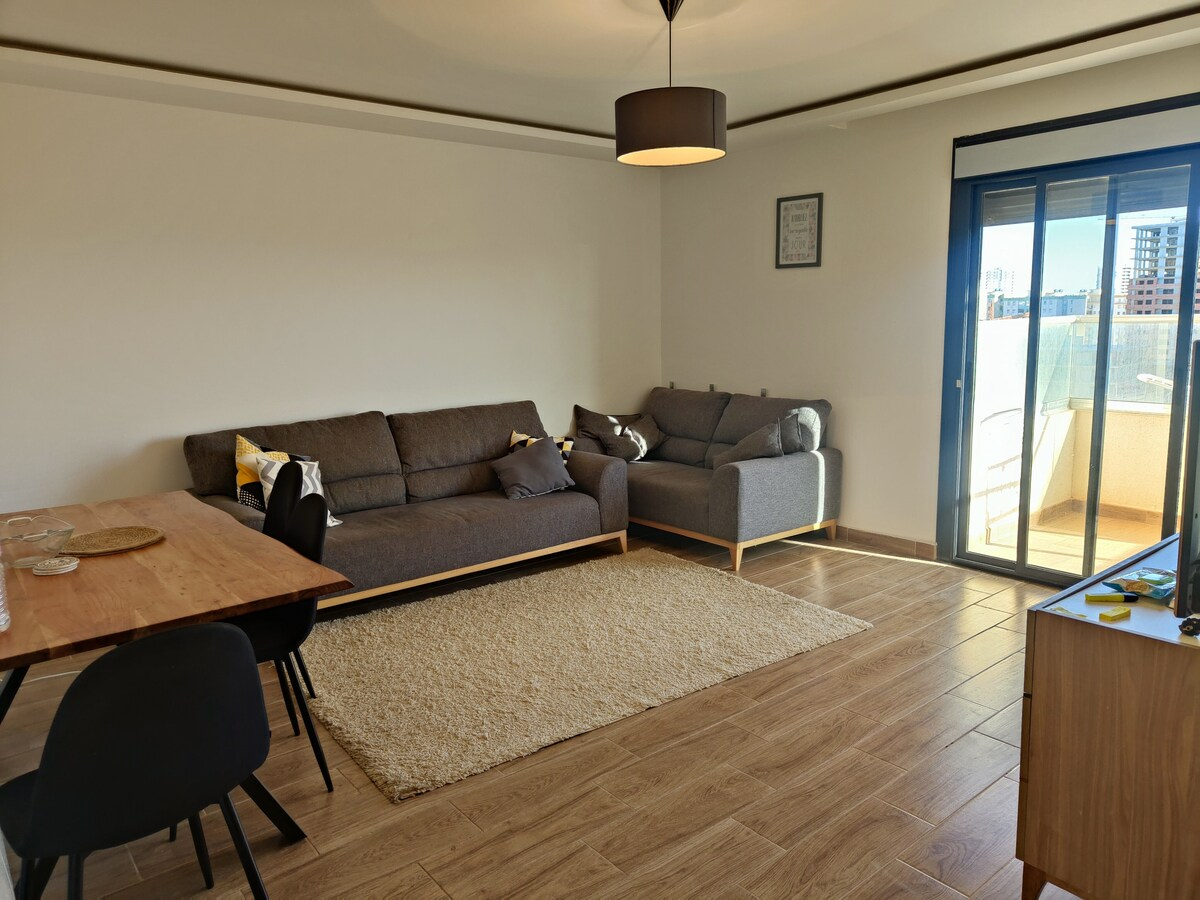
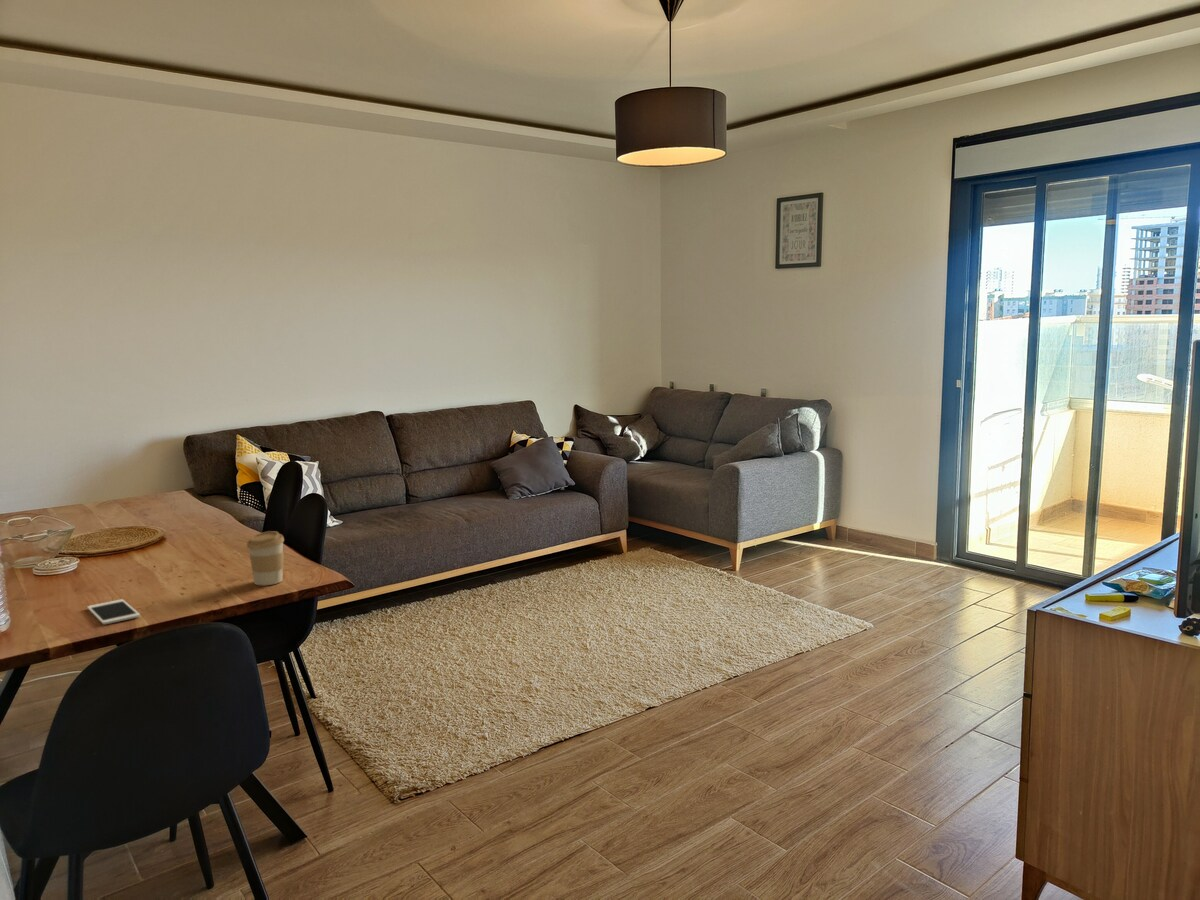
+ cell phone [86,598,141,625]
+ coffee cup [246,530,285,586]
